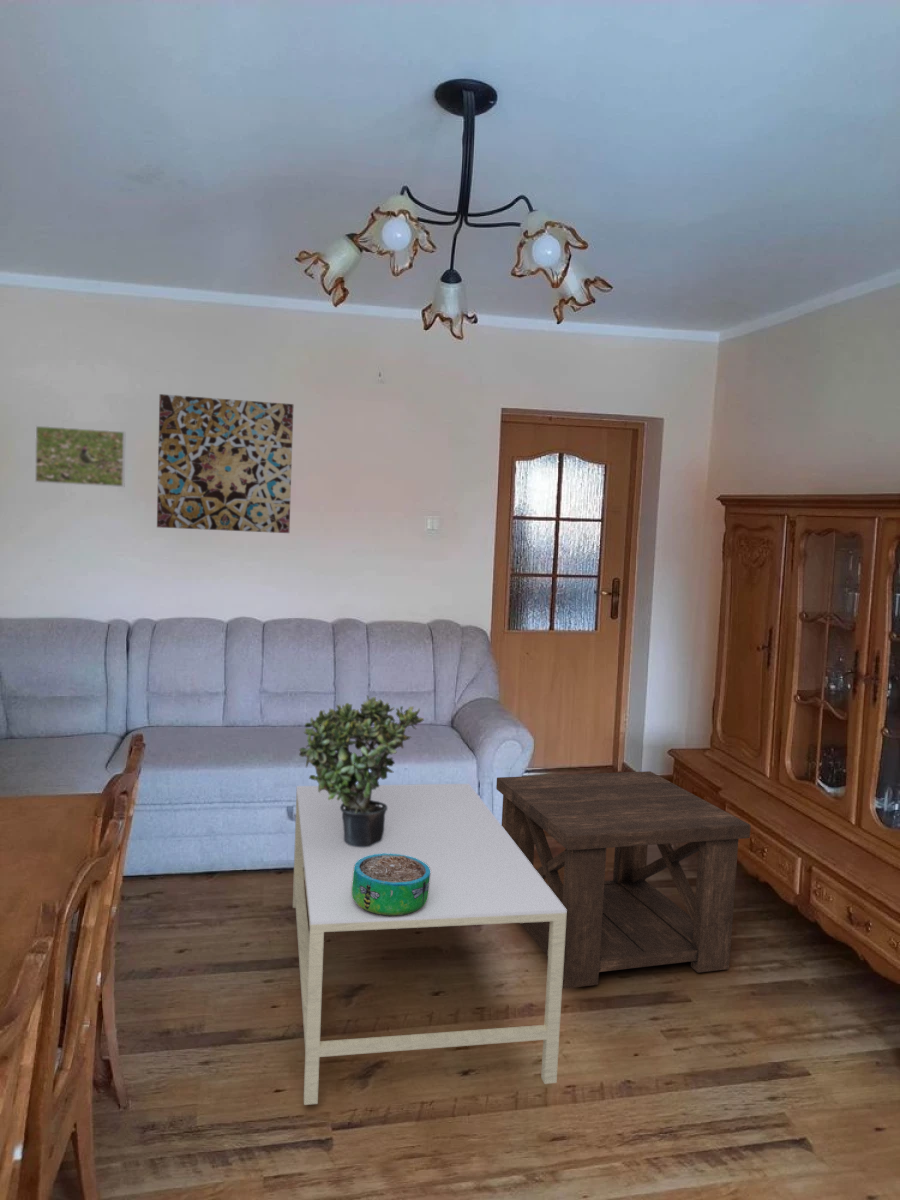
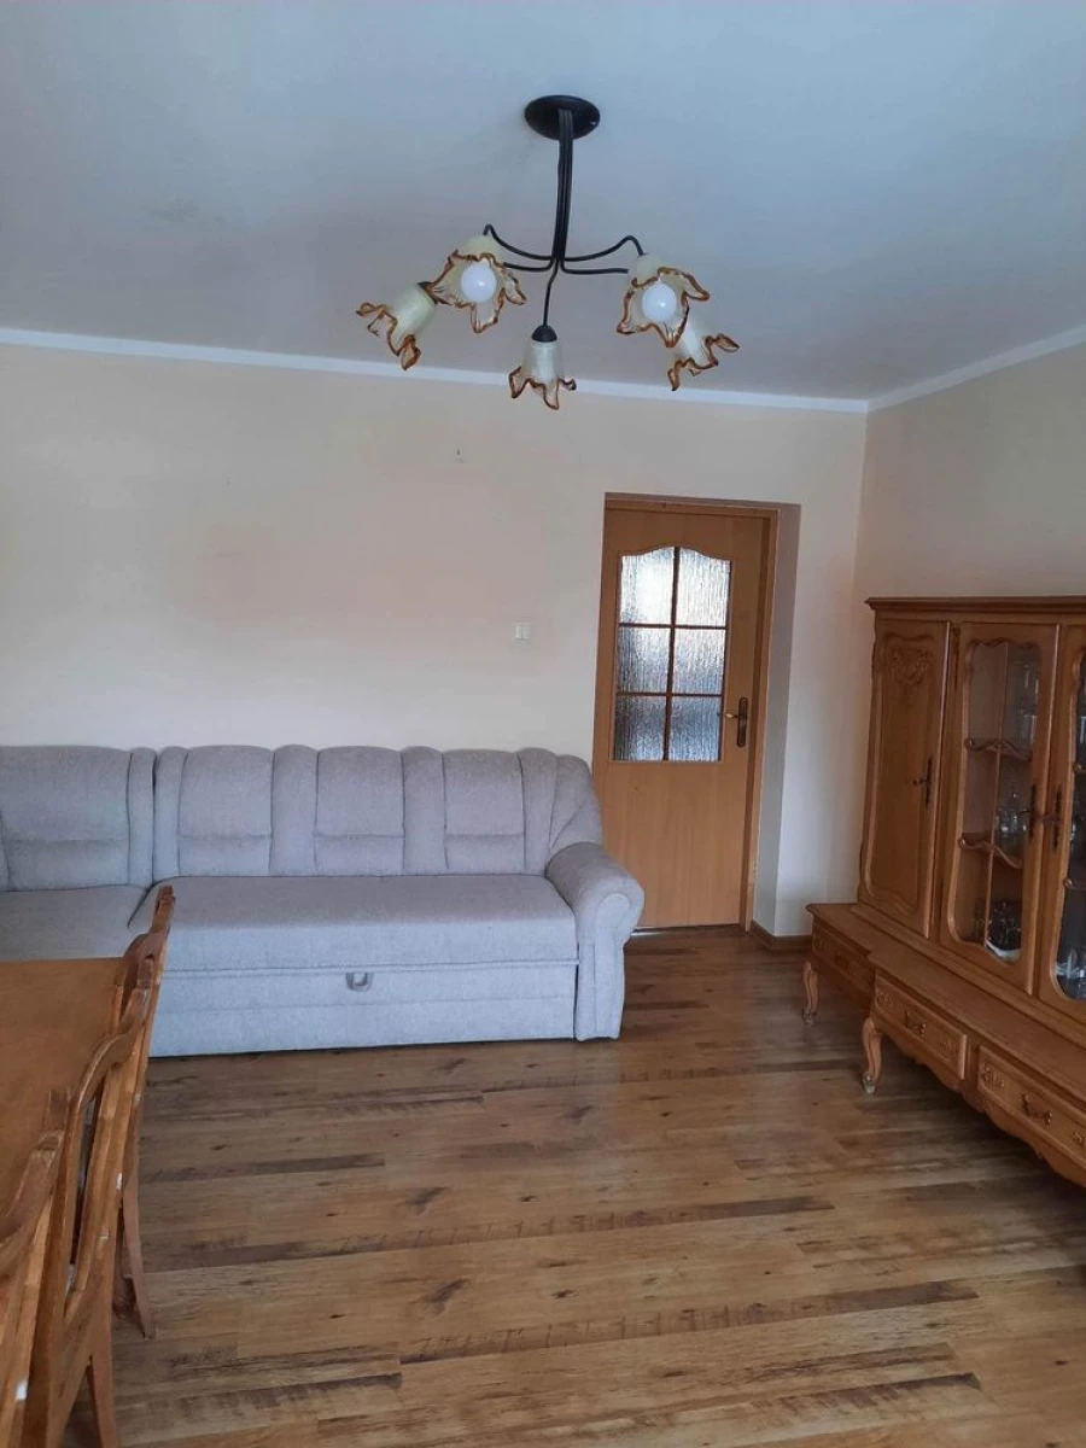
- side table [495,770,752,990]
- potted plant [298,694,425,847]
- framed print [34,425,126,488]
- wall art [156,393,295,534]
- coffee table [292,783,567,1106]
- decorative bowl [352,853,431,917]
